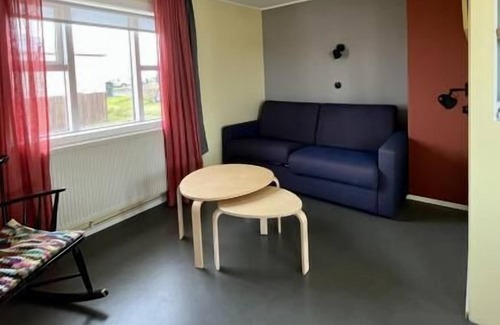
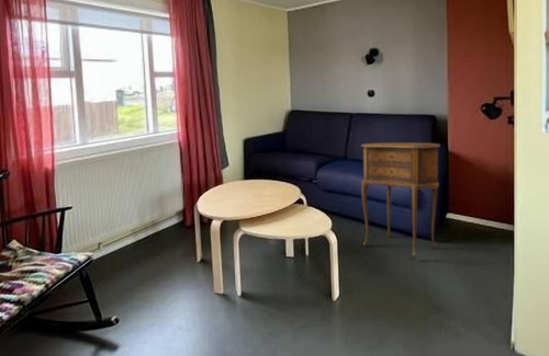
+ side table [360,141,441,259]
